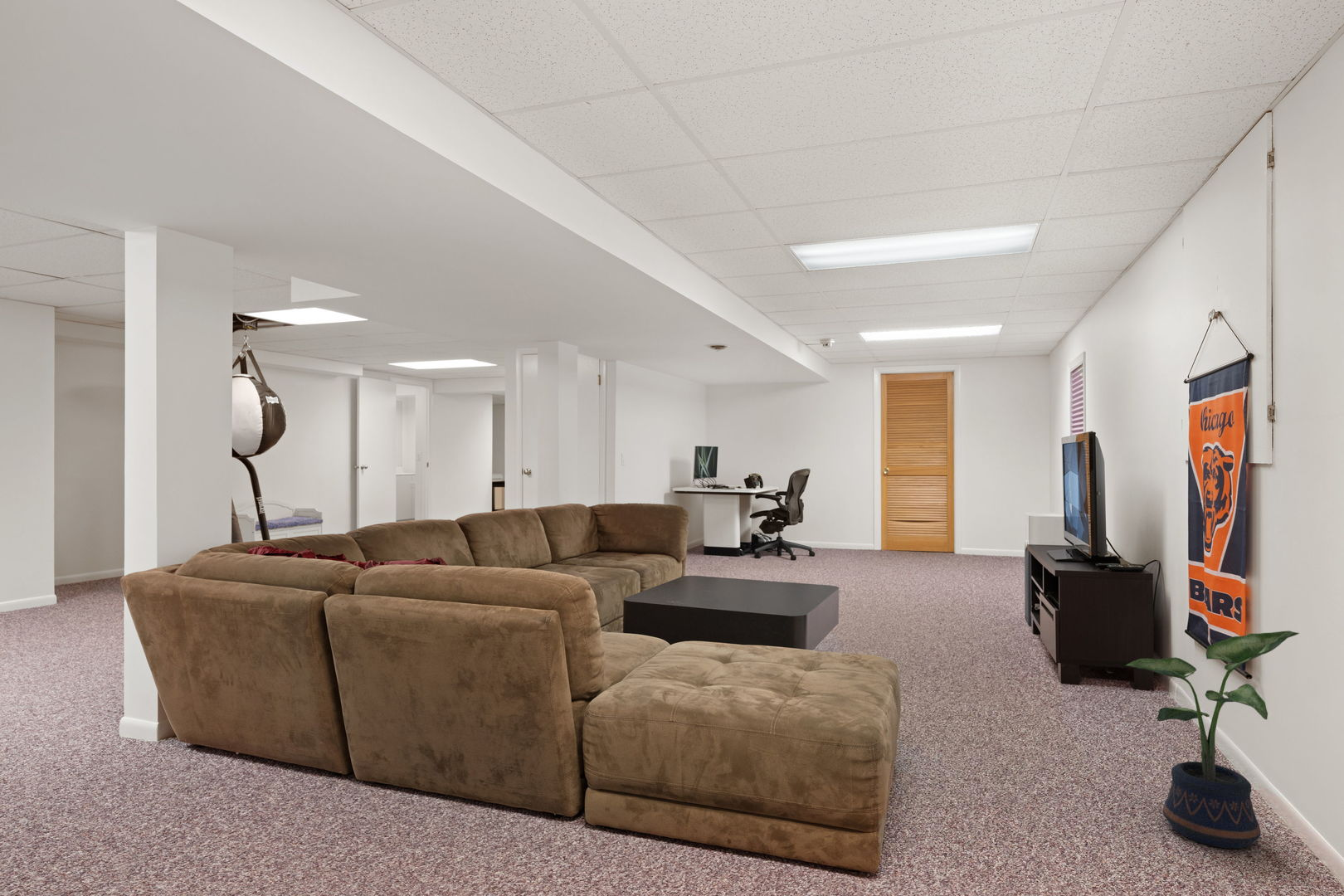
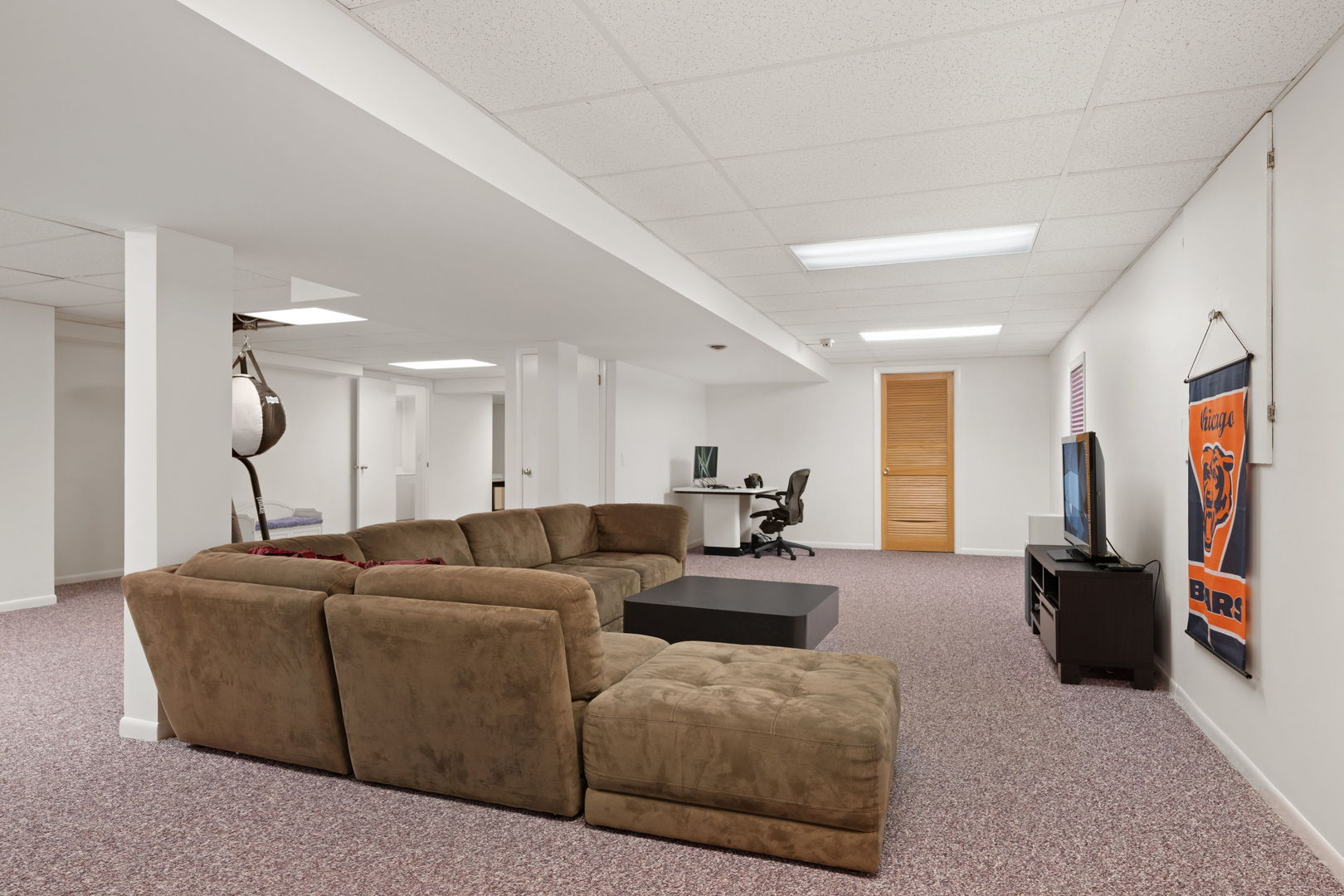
- potted plant [1126,630,1300,850]
